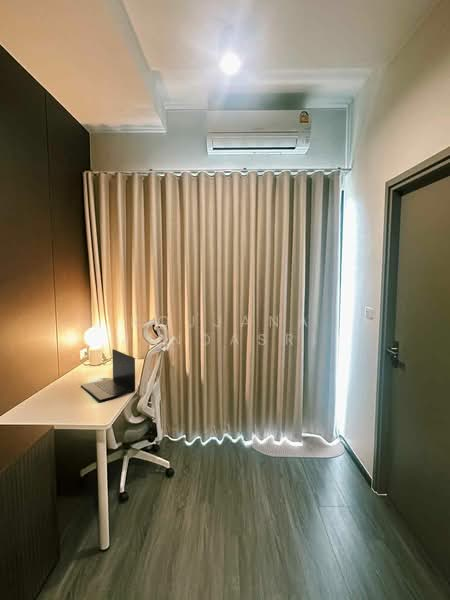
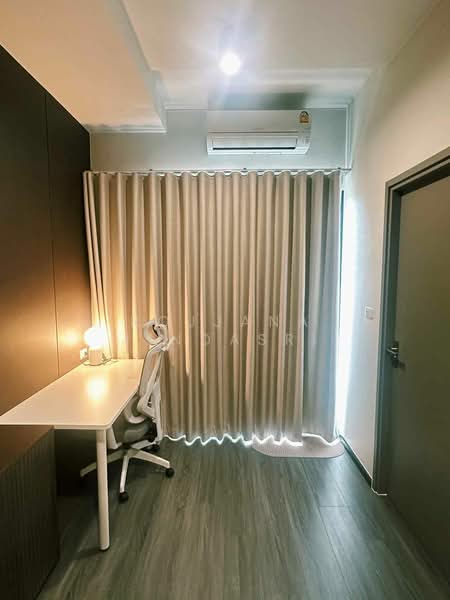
- laptop [80,348,136,402]
